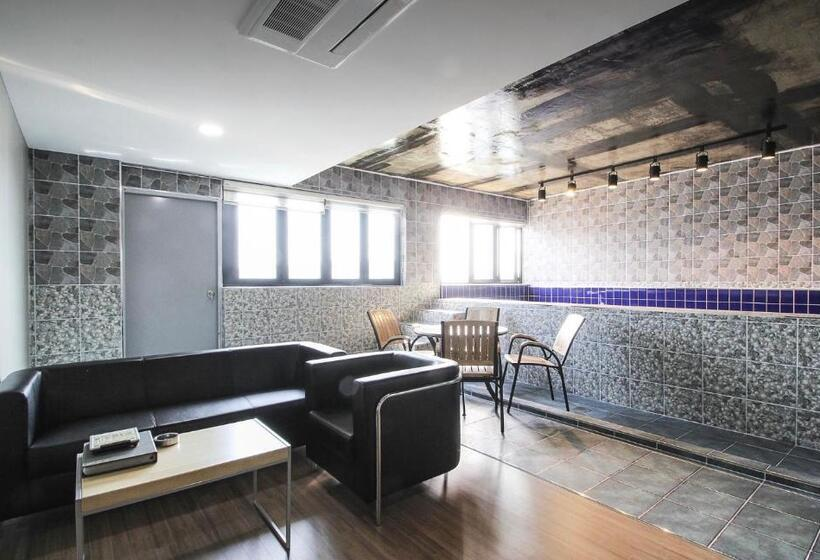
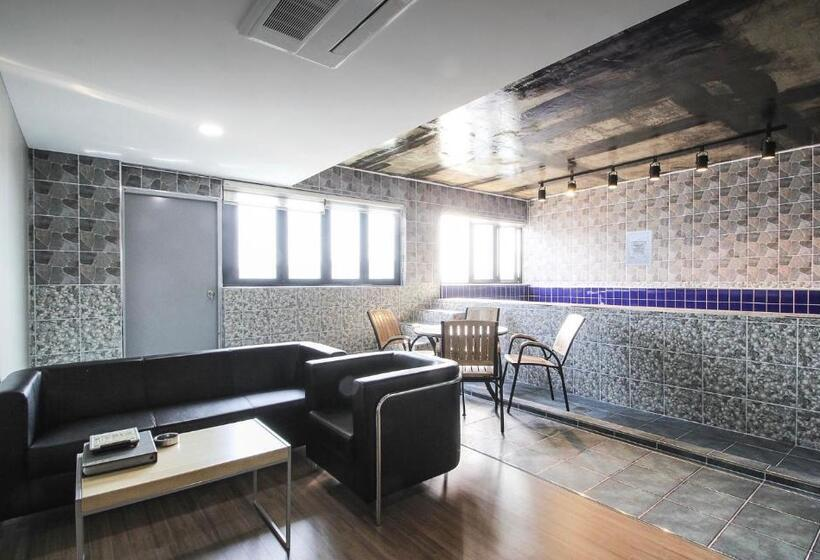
+ wall art [625,229,653,267]
